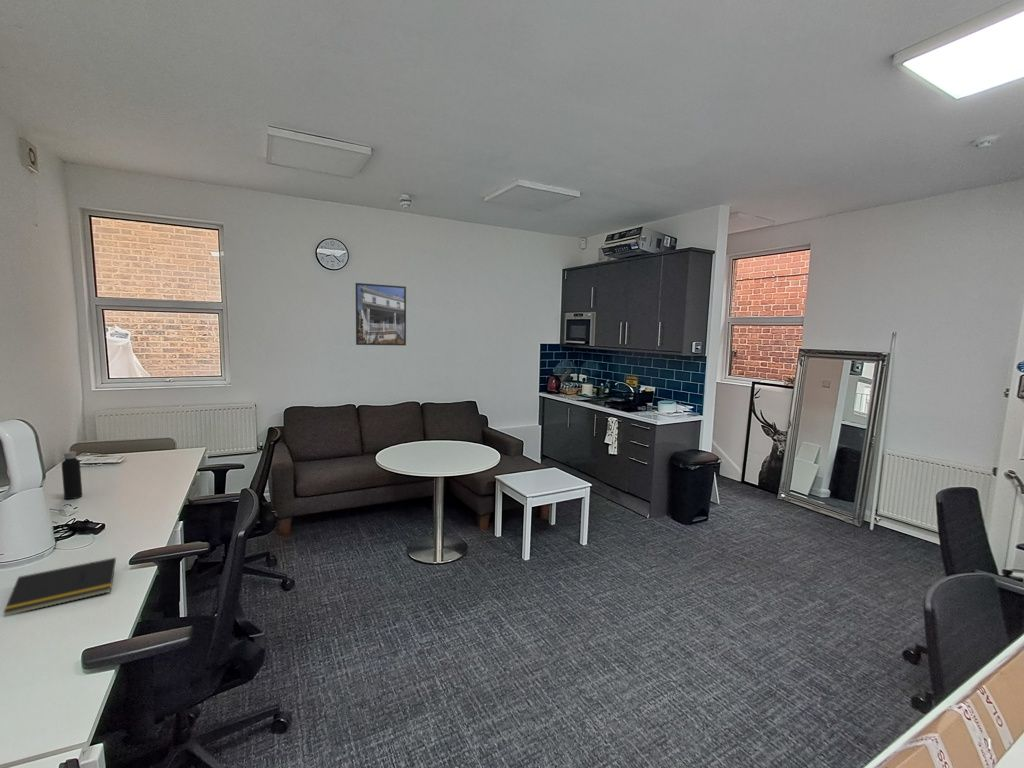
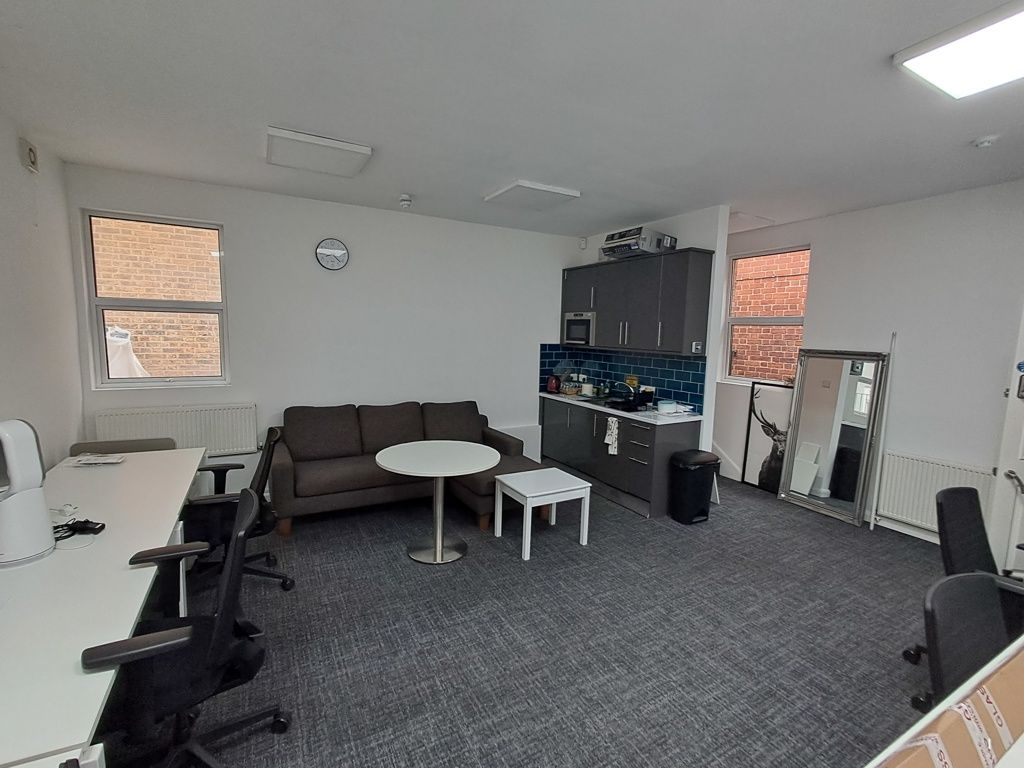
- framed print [354,282,407,346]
- notepad [2,557,117,617]
- water bottle [61,447,83,500]
